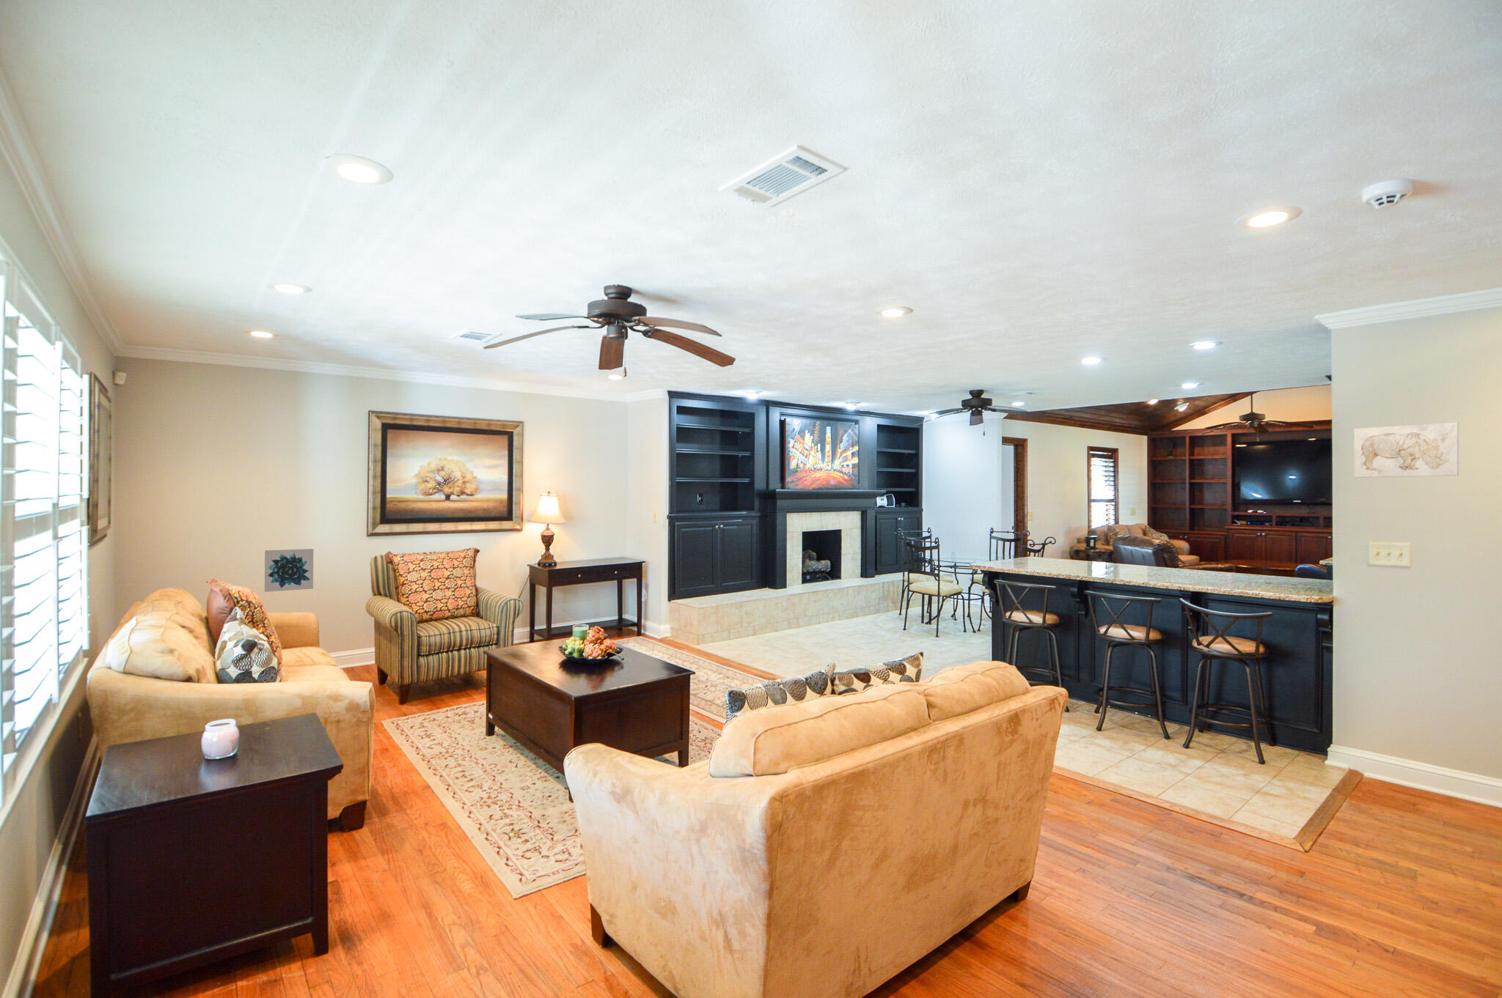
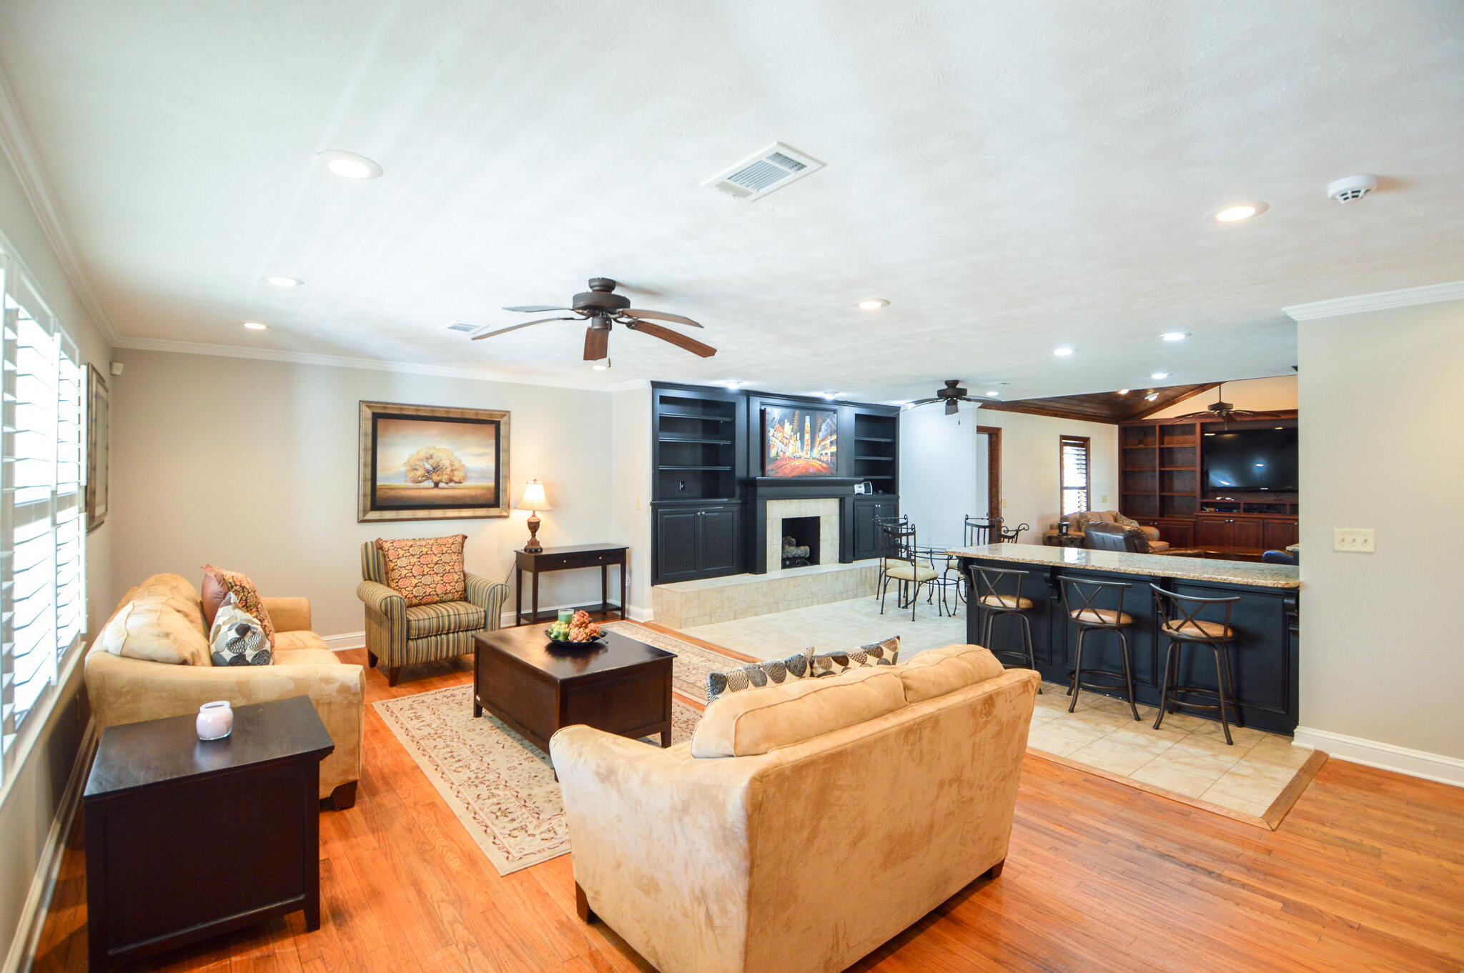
- wall art [264,548,314,593]
- wall art [1353,422,1460,479]
